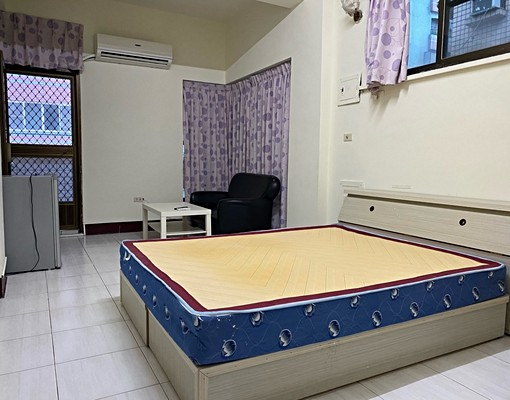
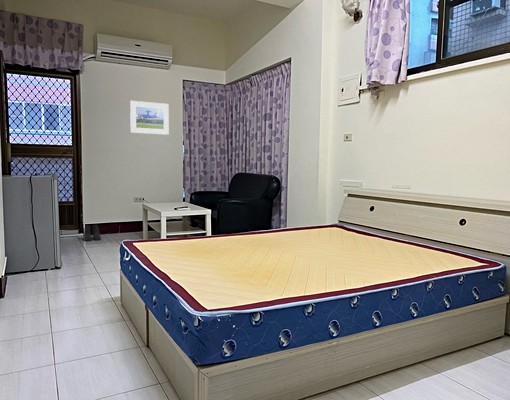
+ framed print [129,100,170,136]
+ boots [83,224,102,242]
